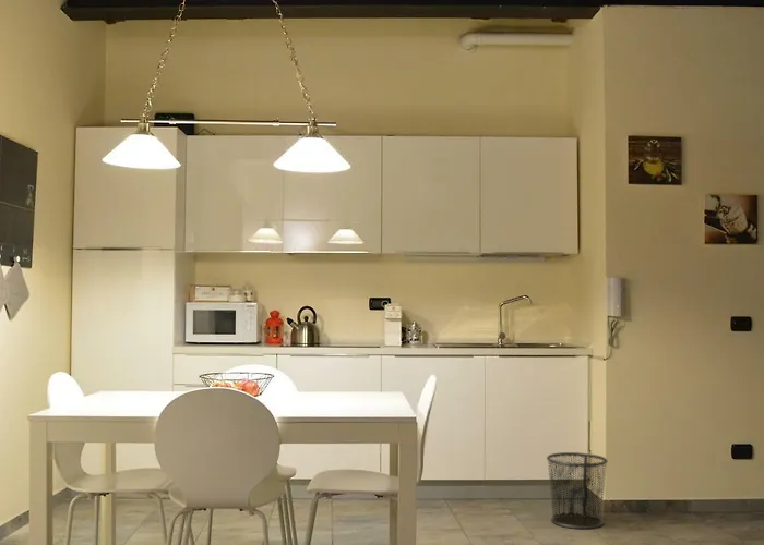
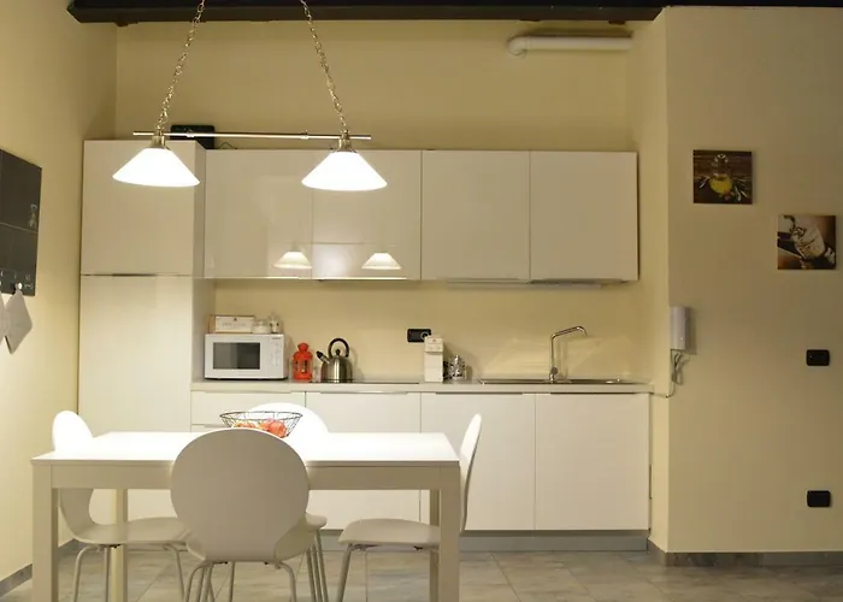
- waste bin [546,451,609,530]
